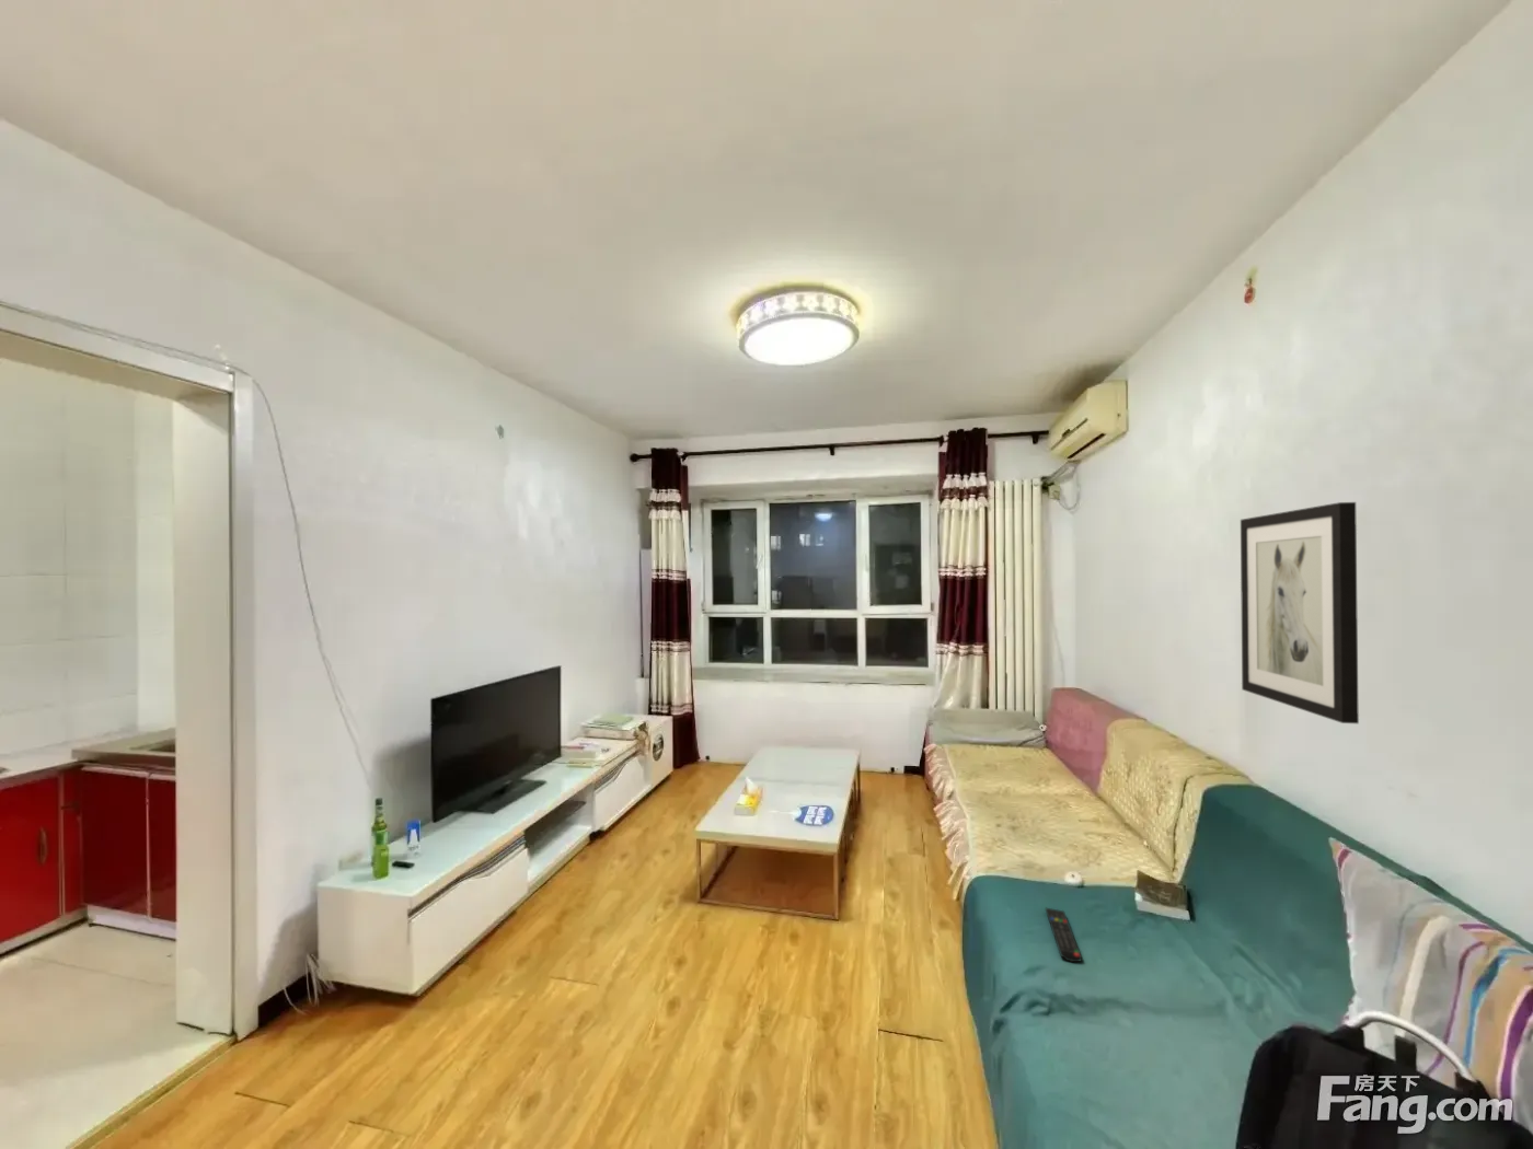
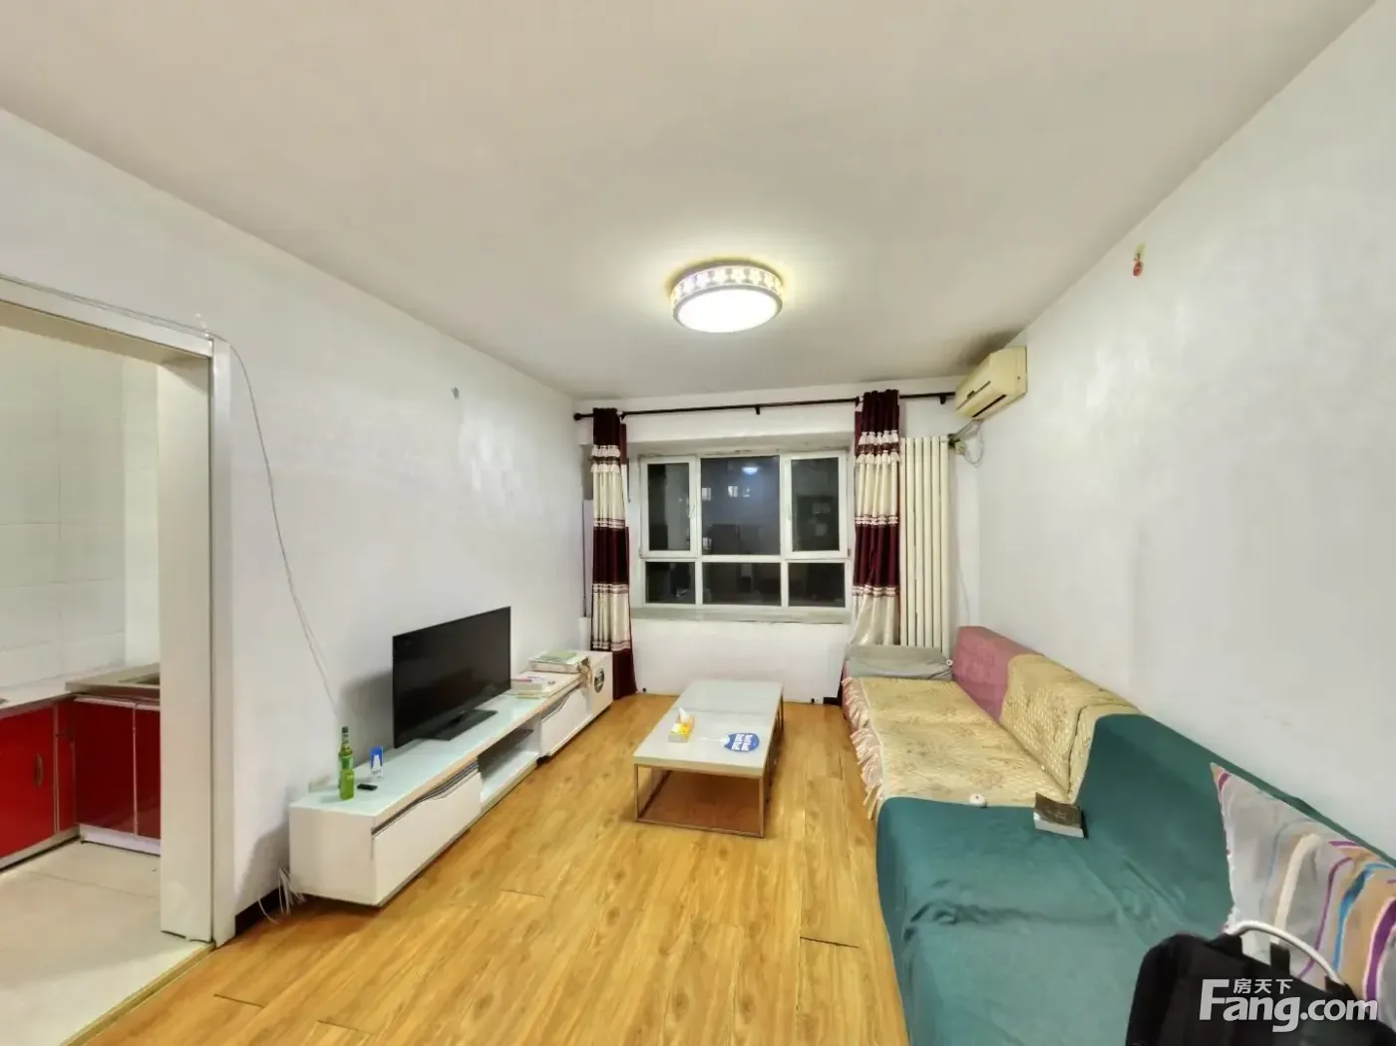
- wall art [1240,501,1360,724]
- remote control [1044,908,1083,963]
